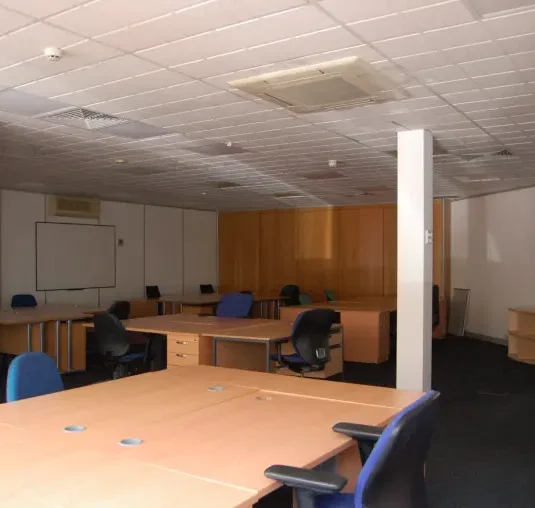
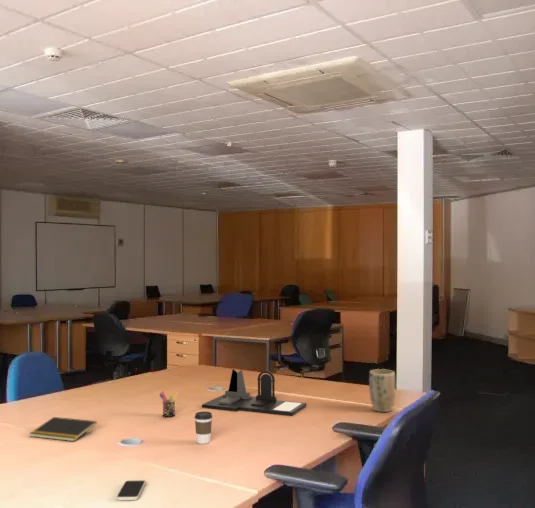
+ smartphone [116,479,146,501]
+ pen holder [159,390,178,418]
+ notepad [28,416,98,442]
+ desk organizer [201,368,307,416]
+ coffee cup [194,411,213,445]
+ plant pot [368,368,396,413]
